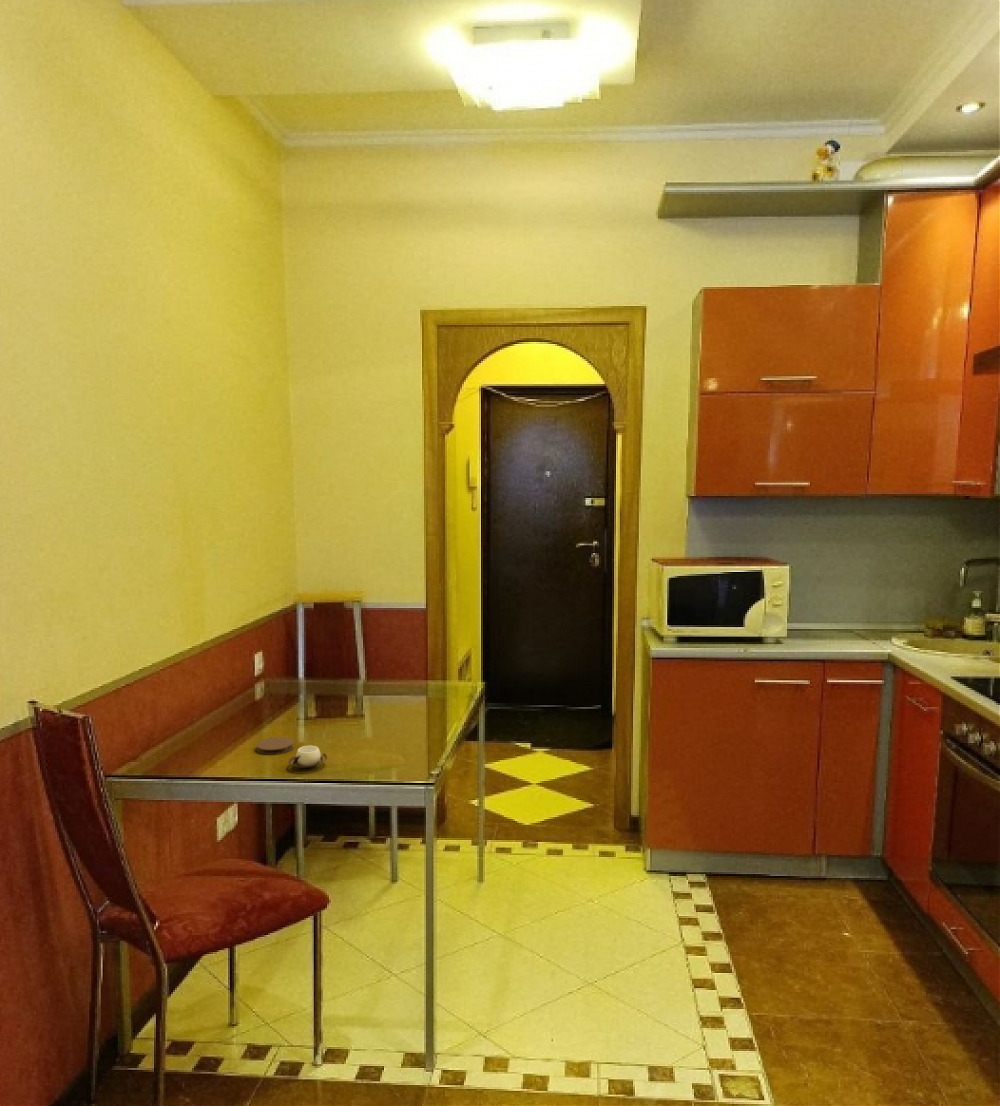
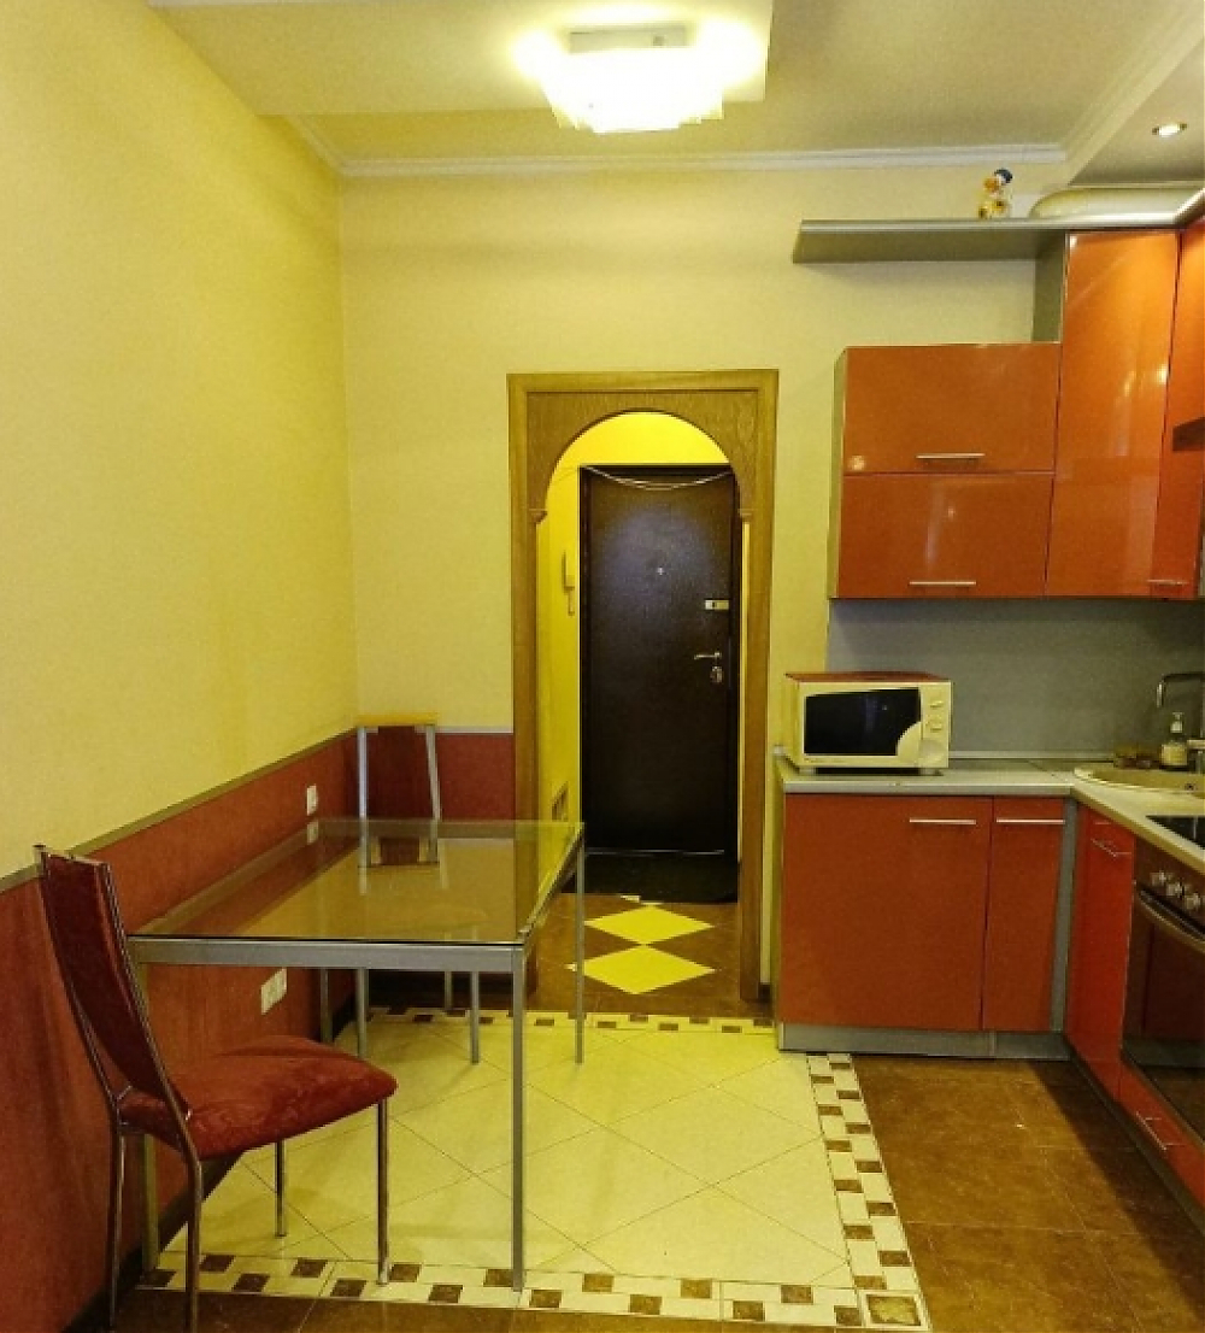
- cup [287,745,328,769]
- coaster [256,736,295,756]
